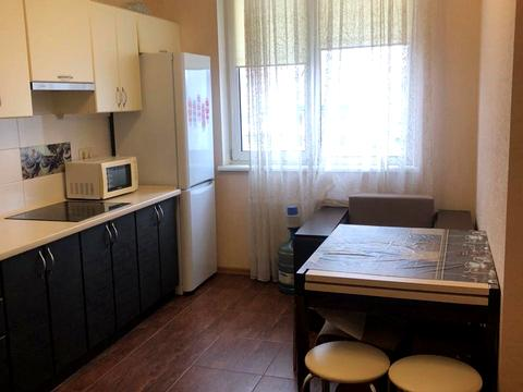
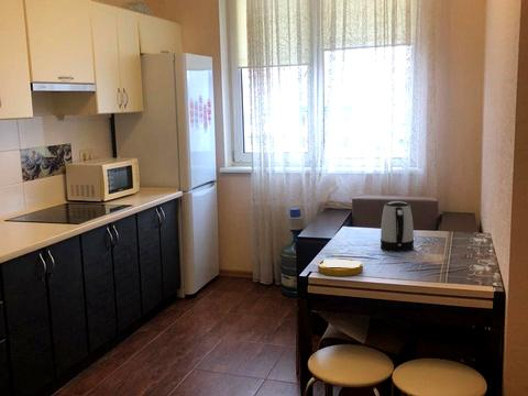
+ banana [317,257,364,277]
+ kettle [380,200,415,253]
